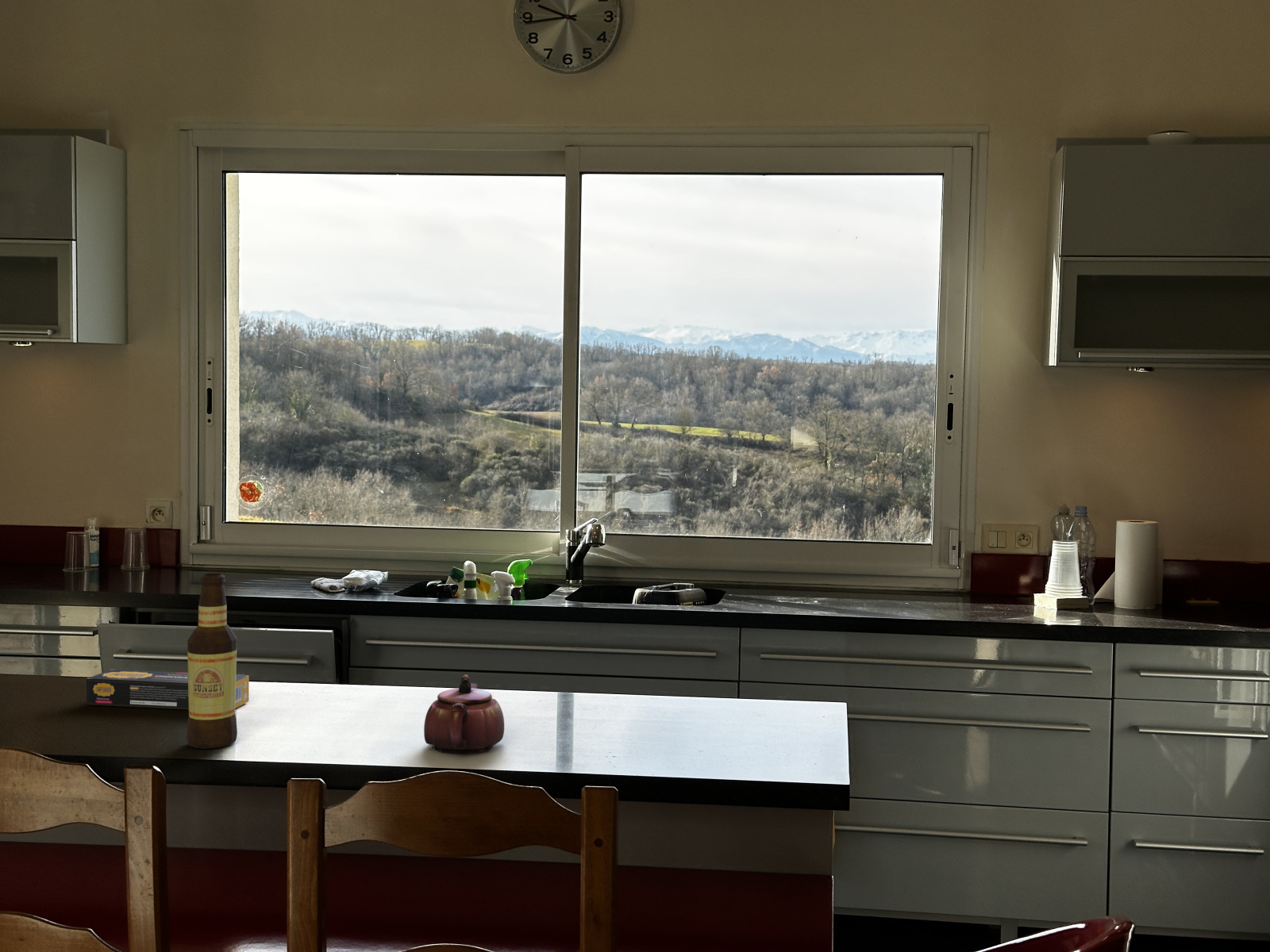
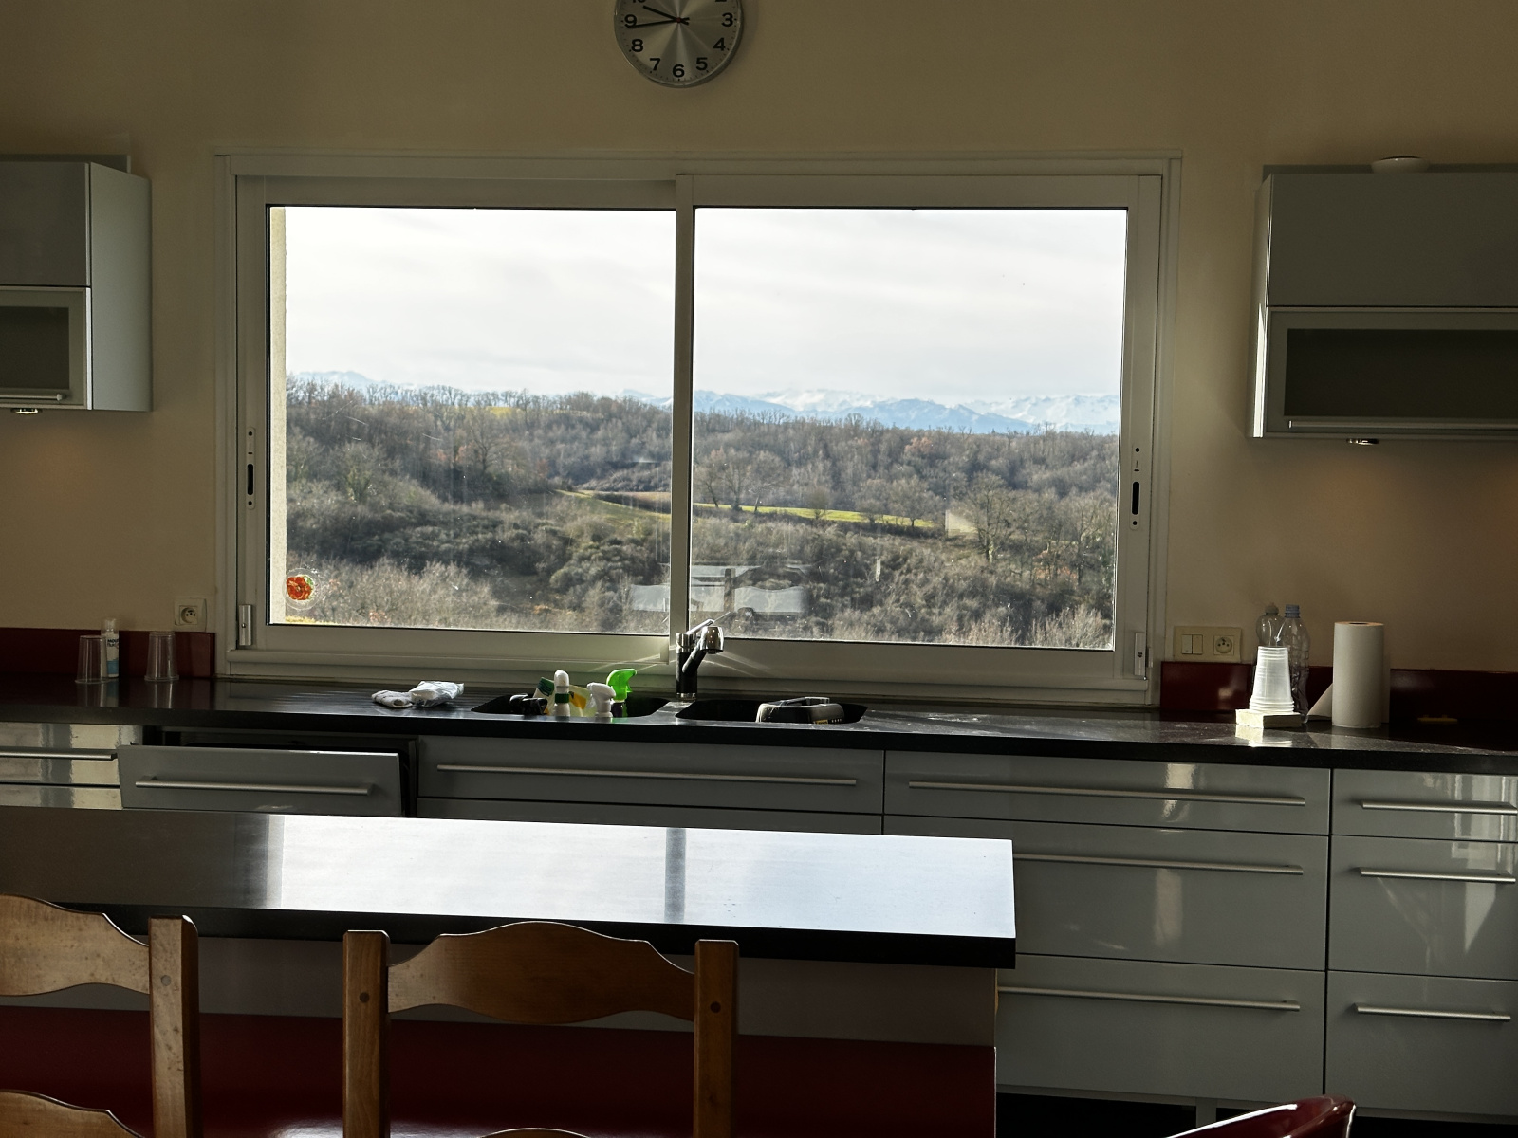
- bottle [186,573,238,750]
- cookie box [86,669,250,711]
- teapot [423,674,505,754]
